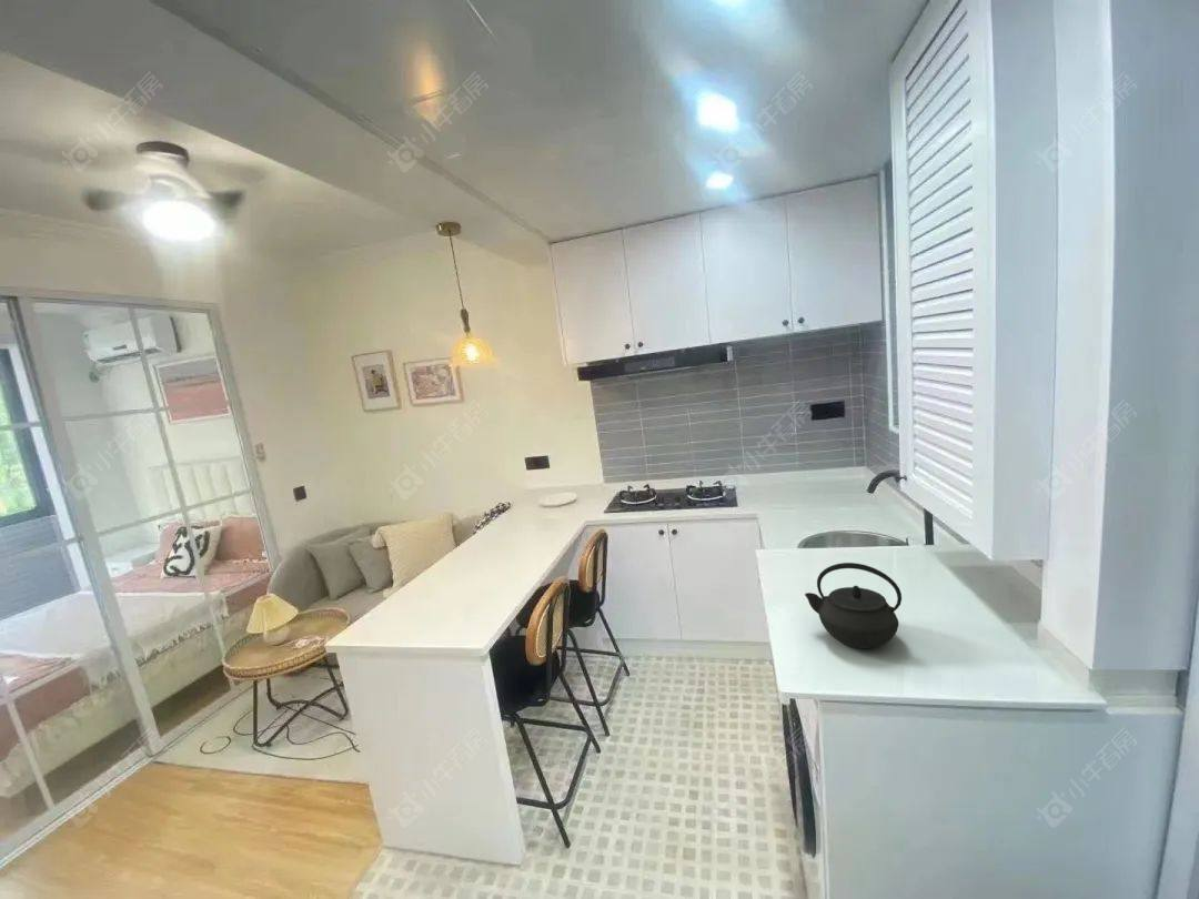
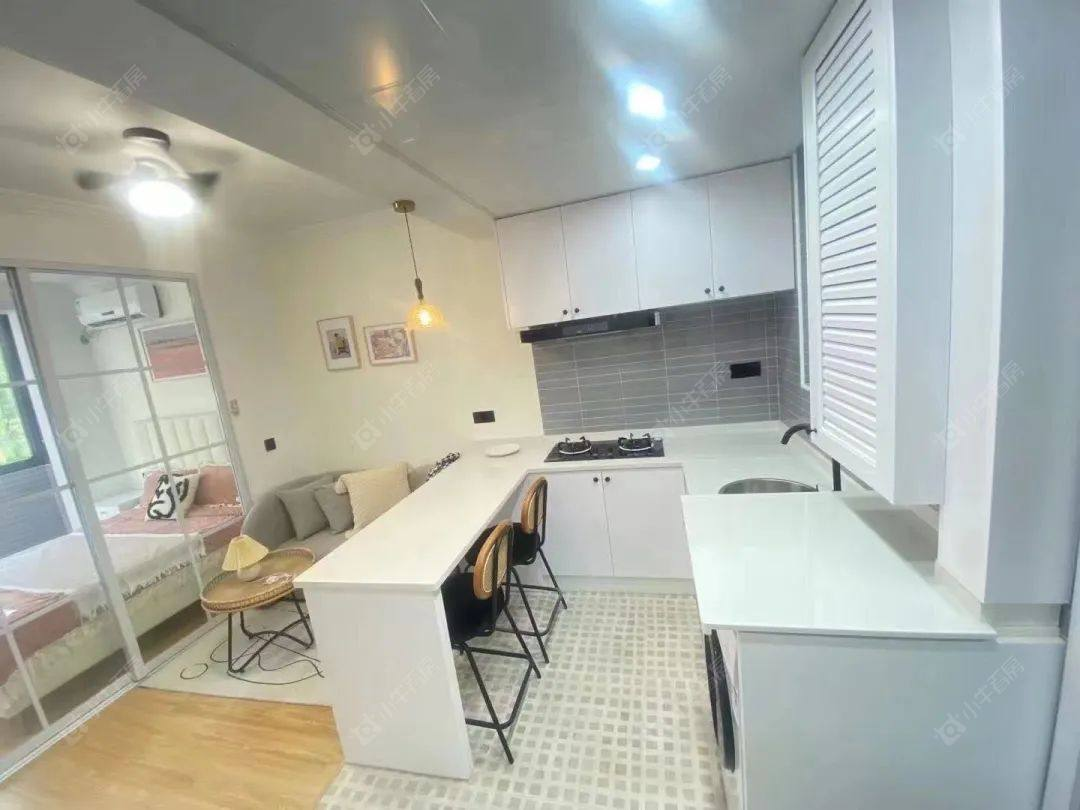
- kettle [804,562,903,649]
